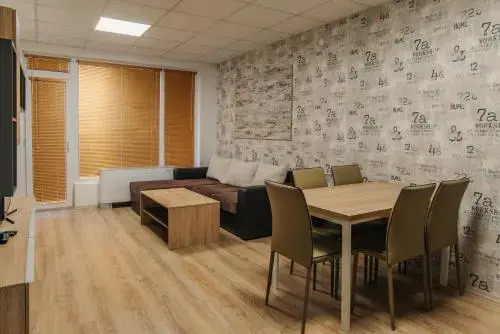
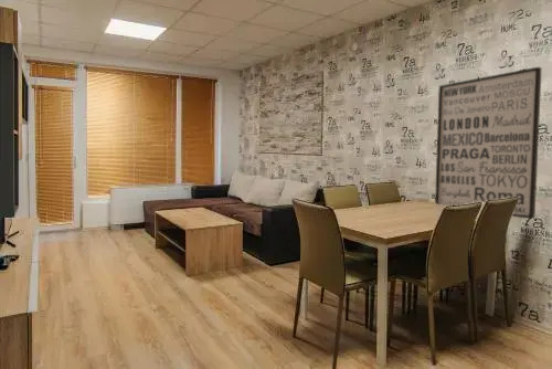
+ wall art [434,66,543,220]
